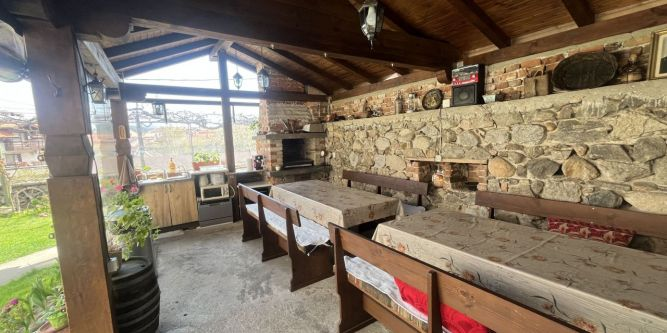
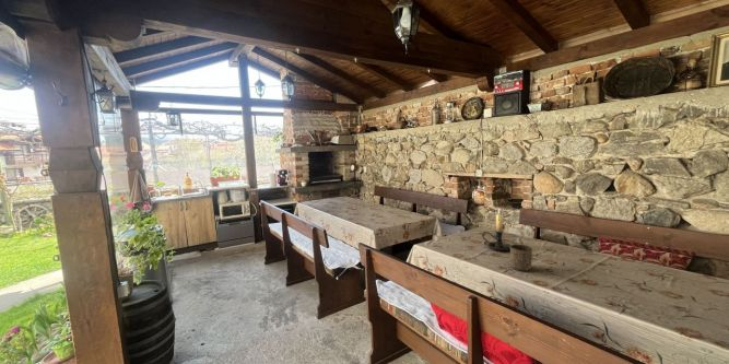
+ candle holder [481,208,512,253]
+ cup [509,244,533,272]
